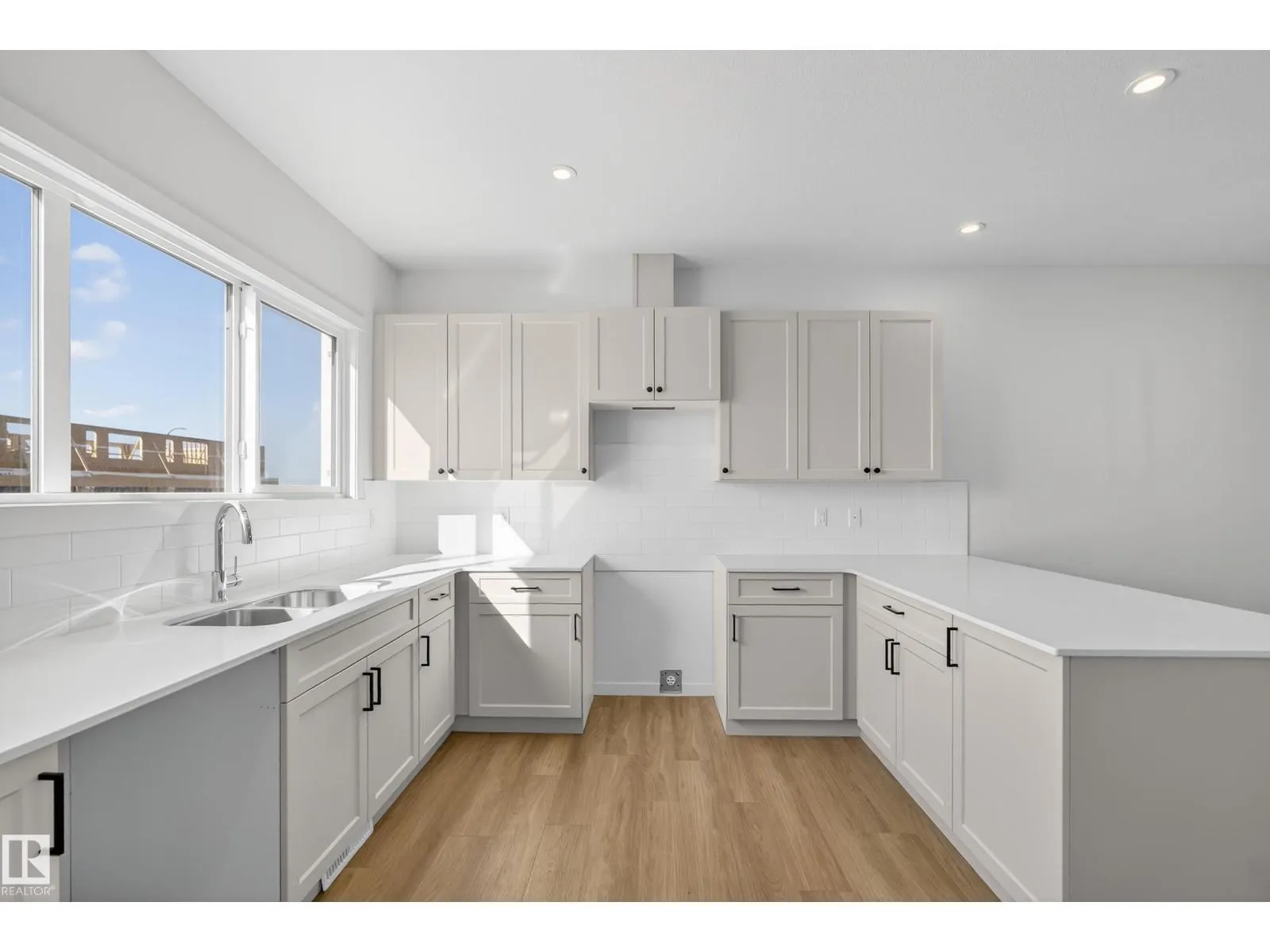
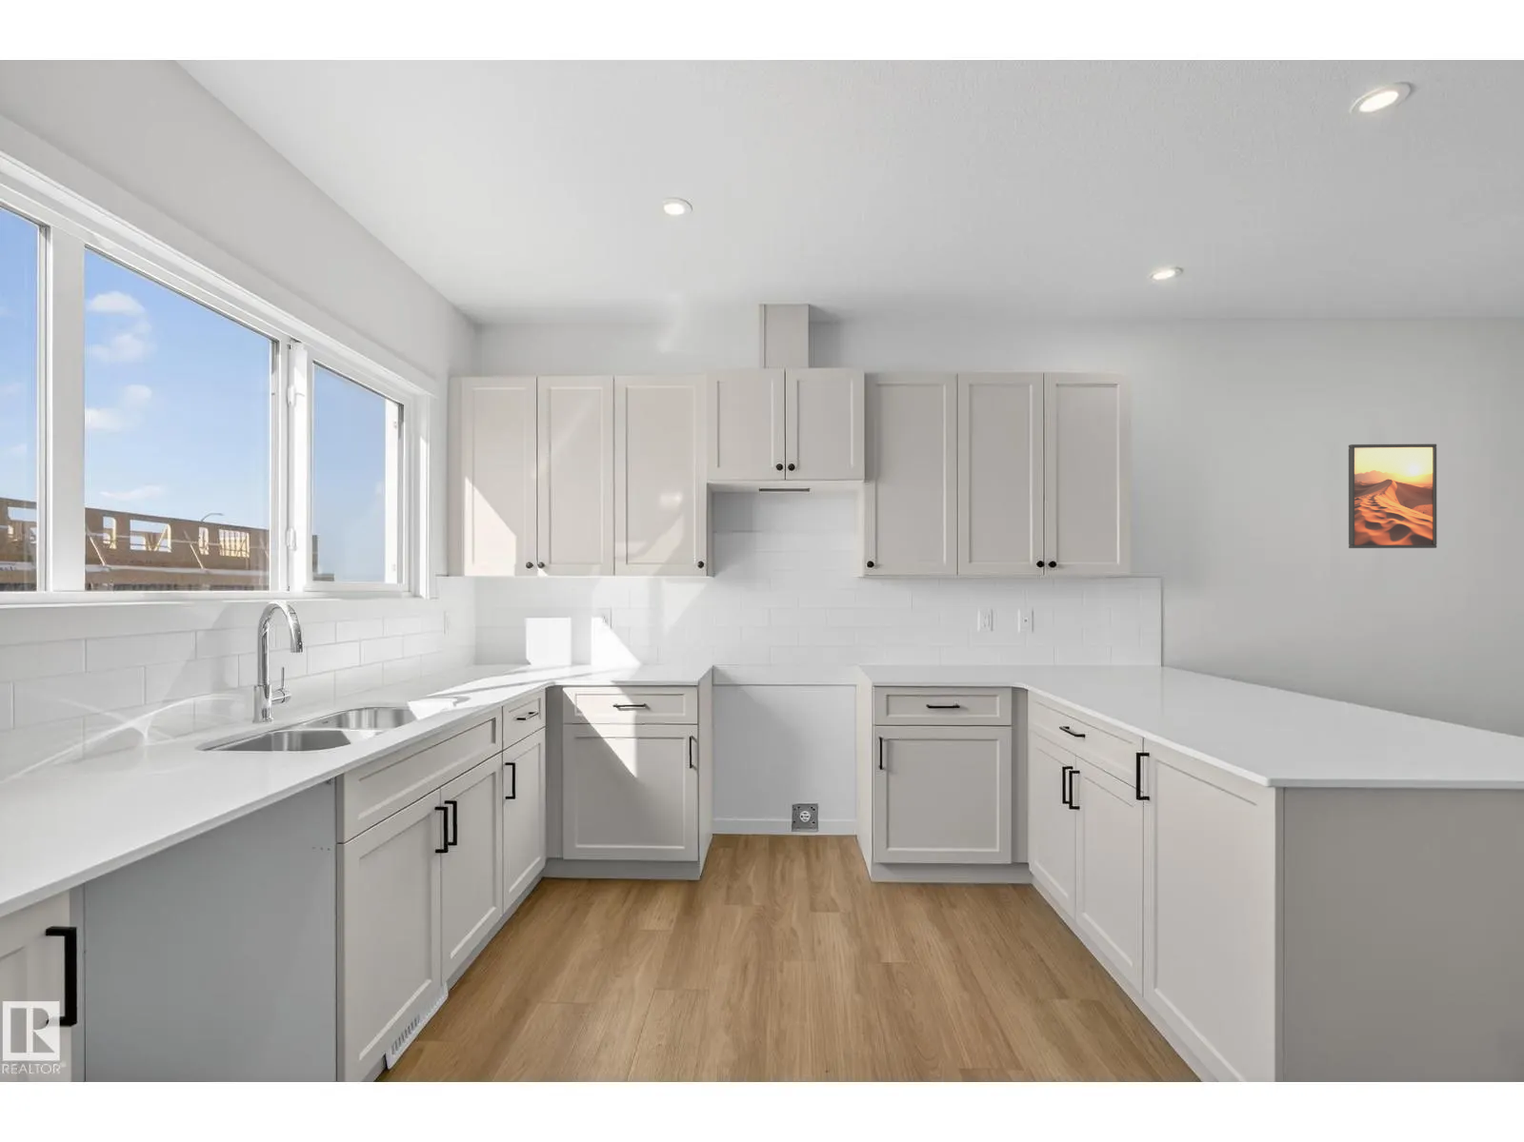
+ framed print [1348,444,1438,549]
